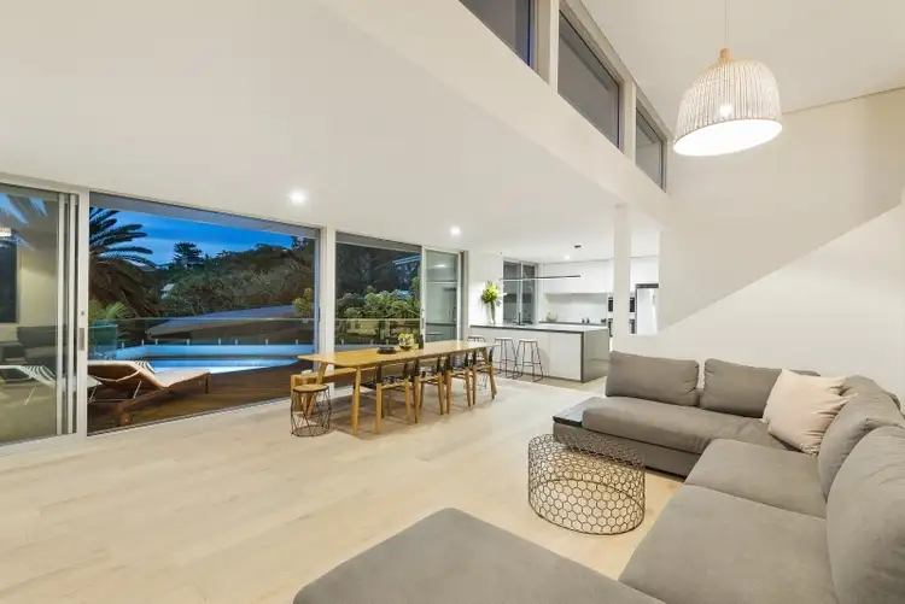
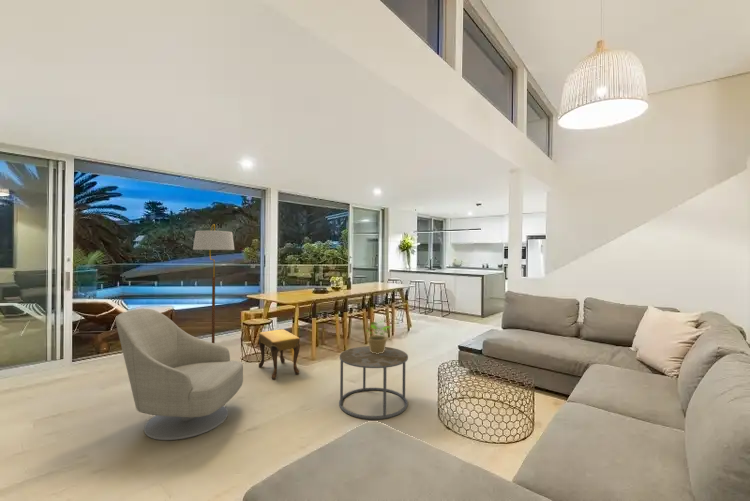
+ side table [338,345,409,420]
+ potted plant [365,319,392,354]
+ armchair [114,308,244,441]
+ floor lamp [192,223,235,344]
+ footstool [258,328,301,380]
